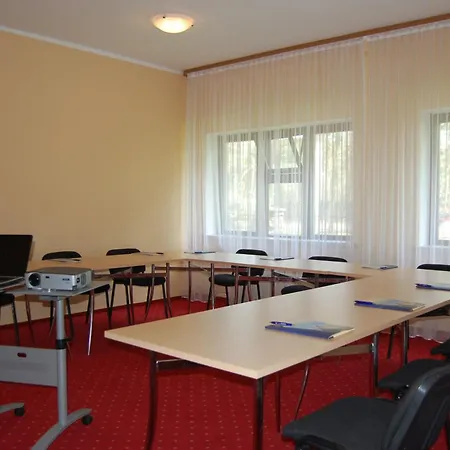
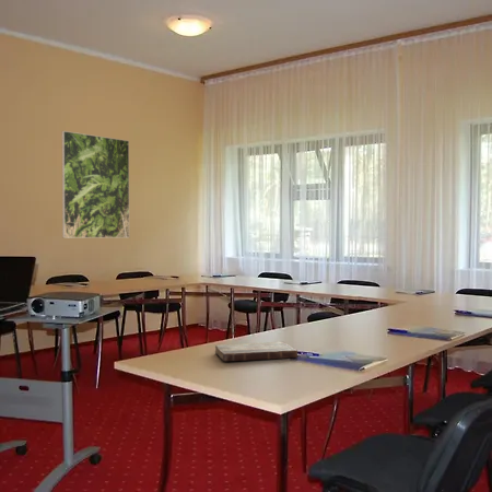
+ book [214,341,298,362]
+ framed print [61,130,130,238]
